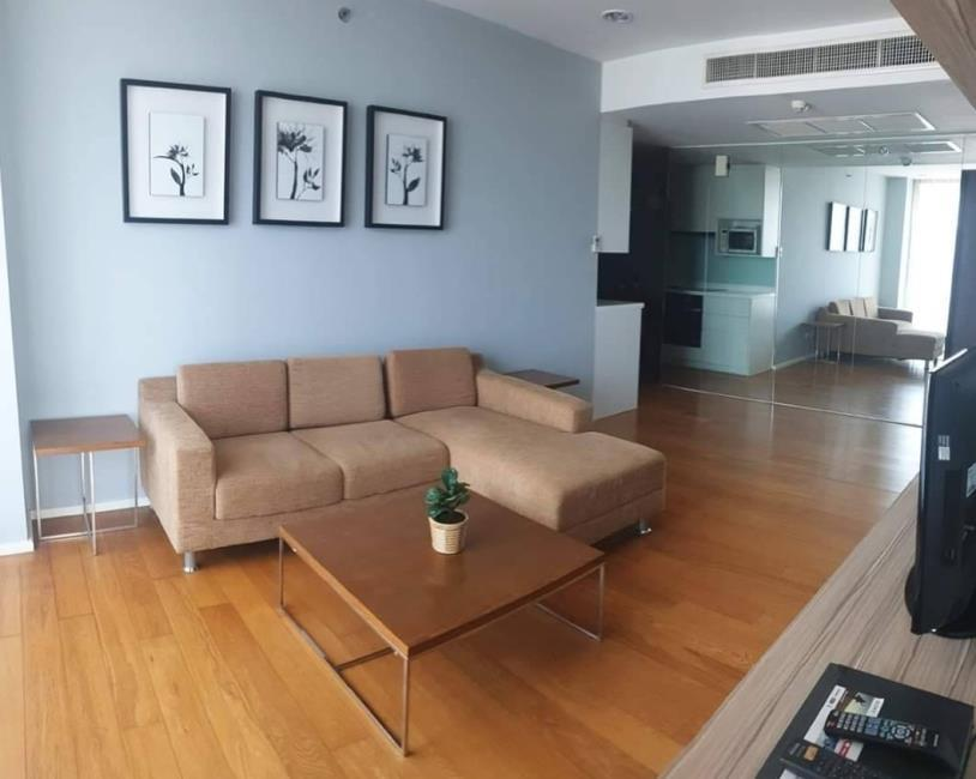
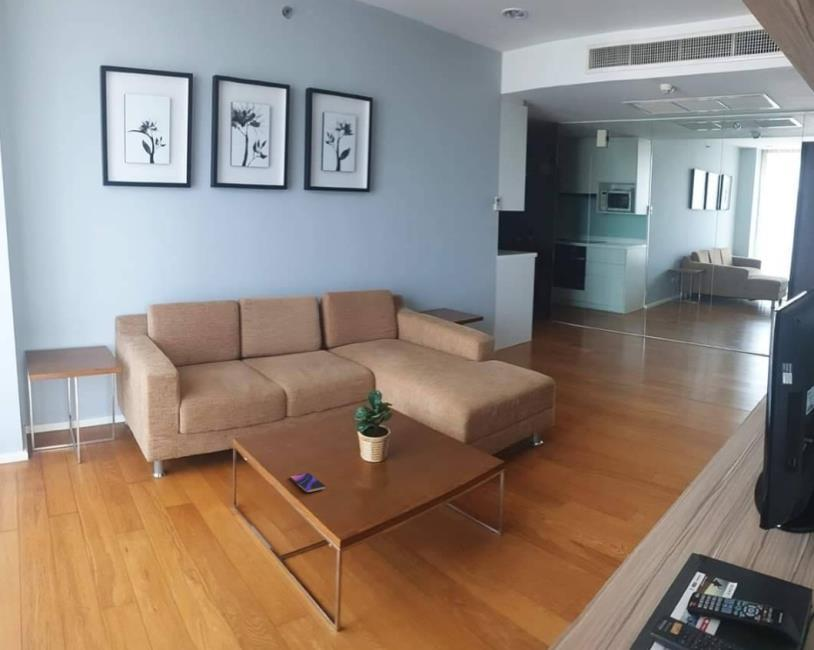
+ smartphone [289,472,327,493]
